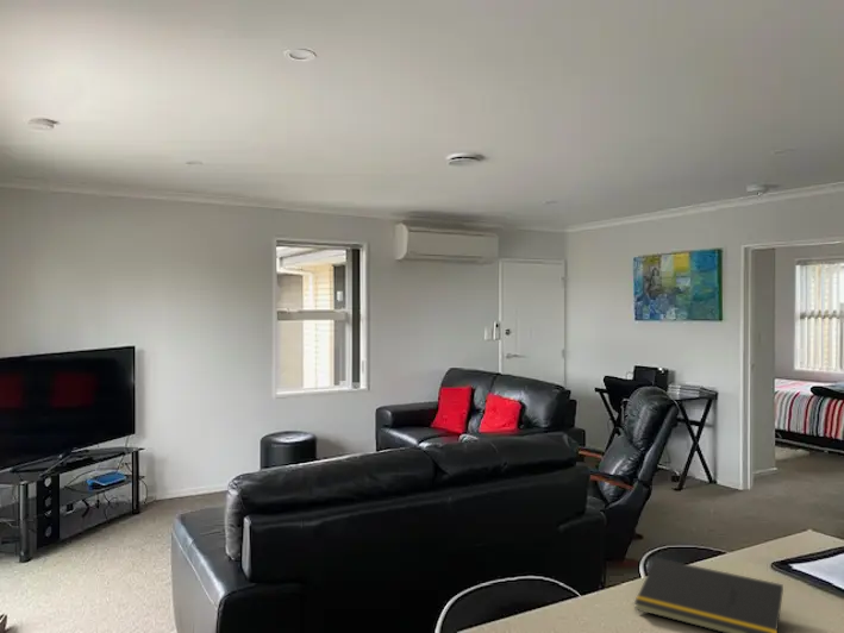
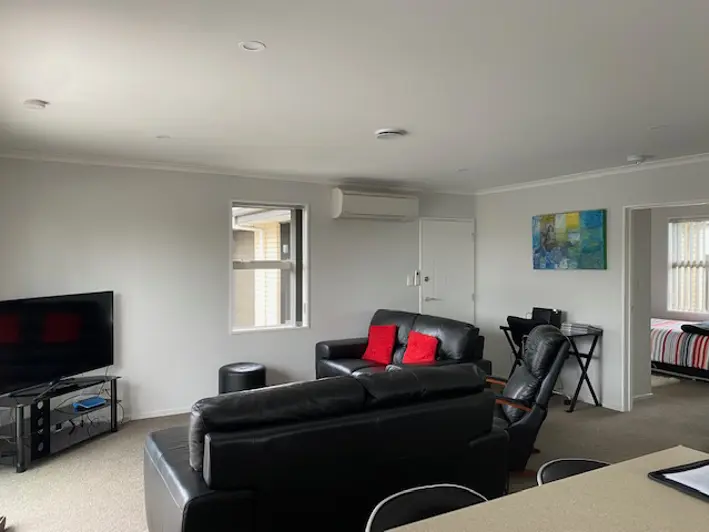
- notepad [633,557,784,633]
